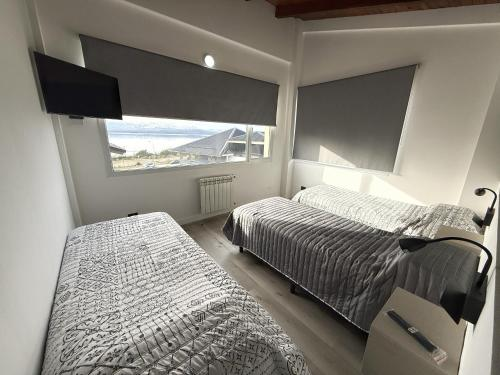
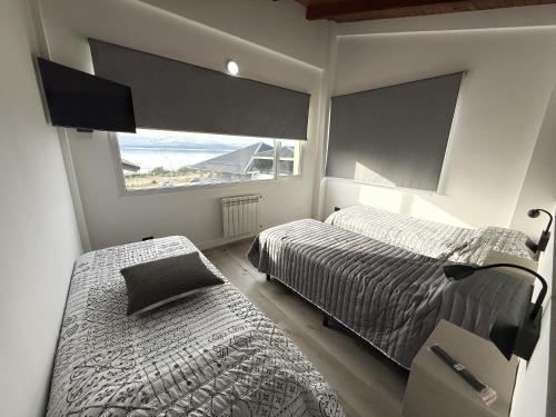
+ pillow [119,250,226,318]
